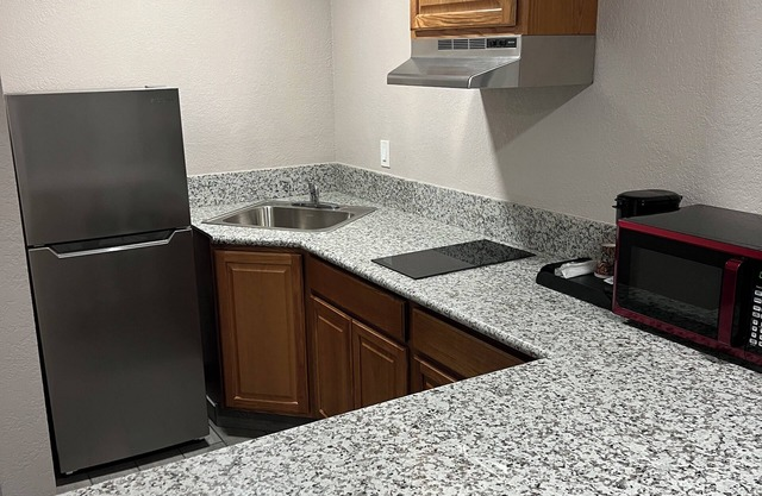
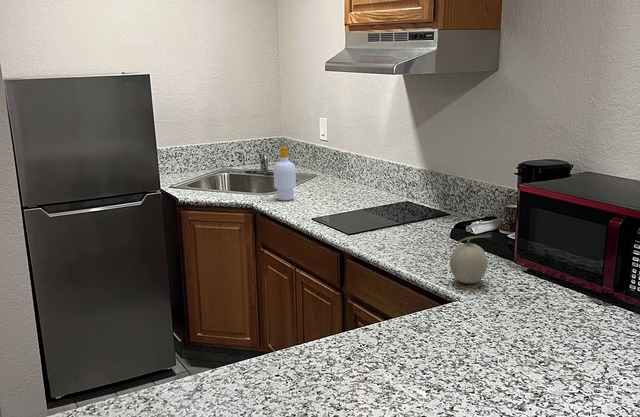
+ fruit [448,234,492,284]
+ soap bottle [273,146,297,201]
